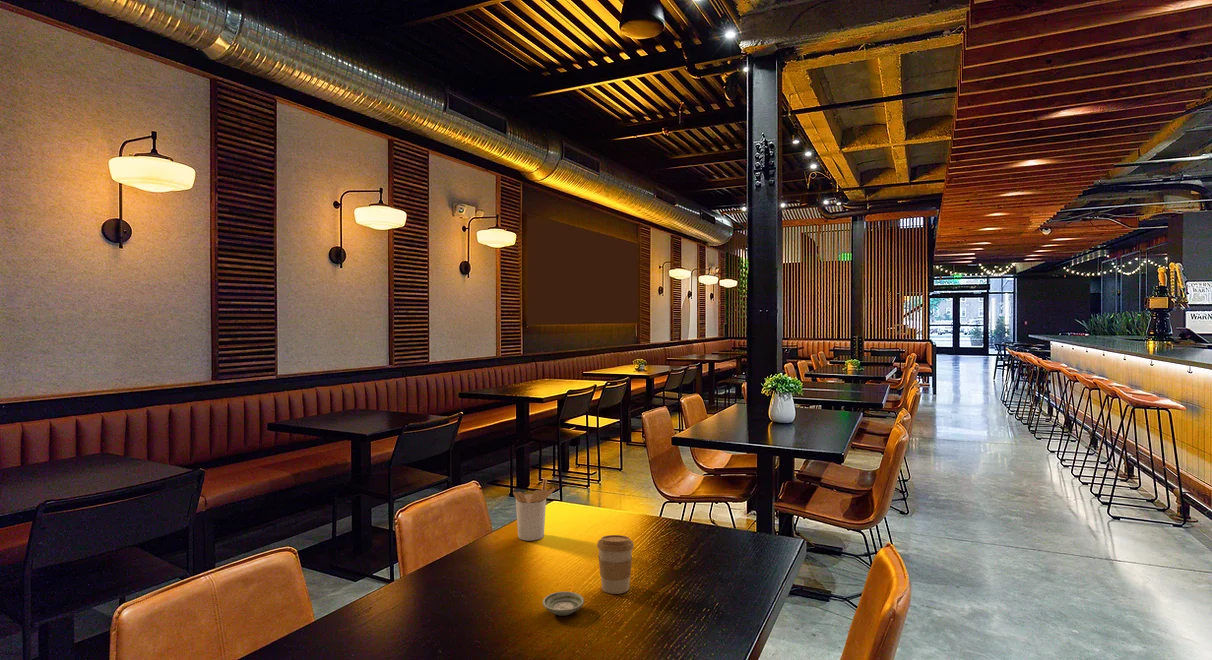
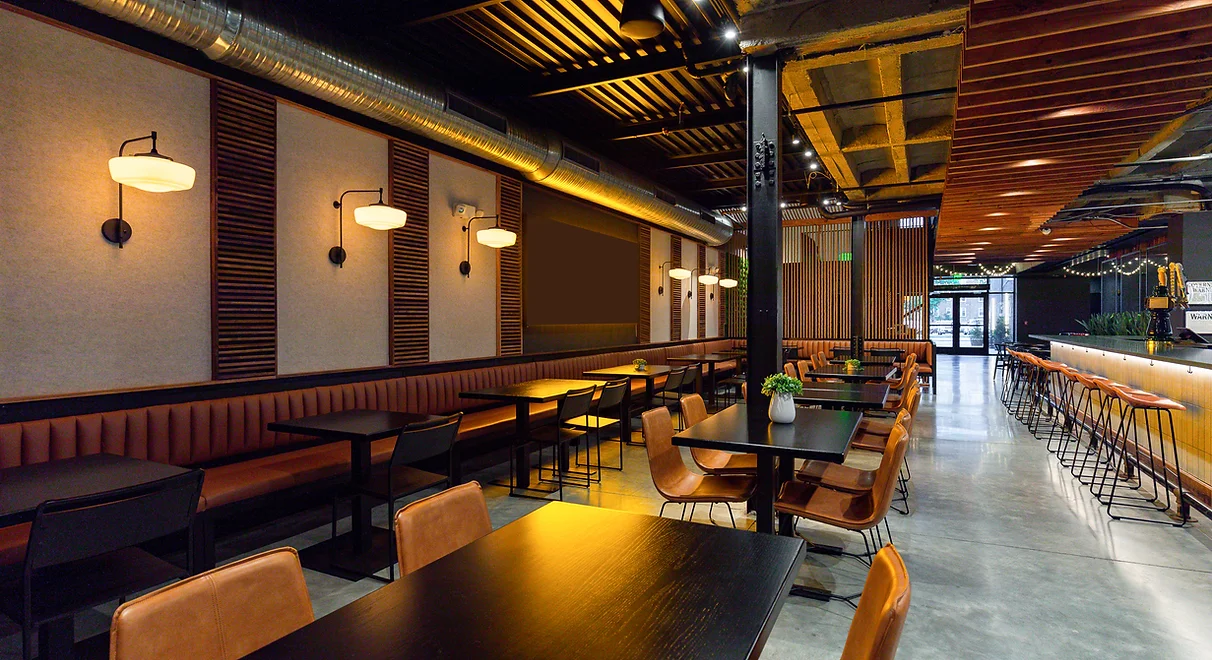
- saucer [542,591,585,617]
- utensil holder [512,477,556,542]
- coffee cup [596,534,635,595]
